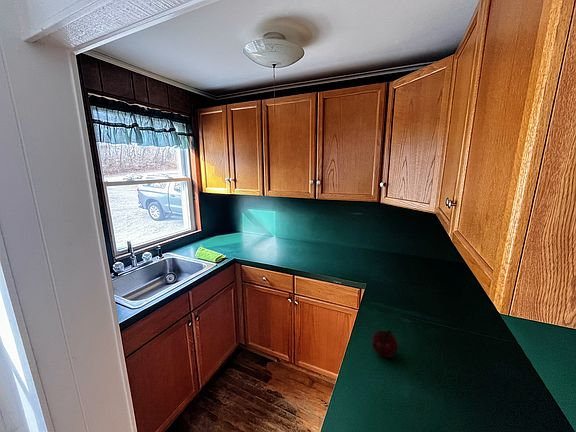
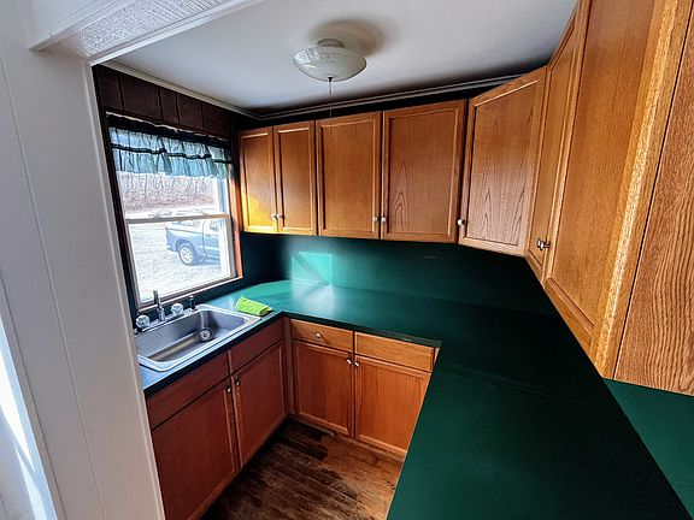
- fruit [371,329,399,358]
